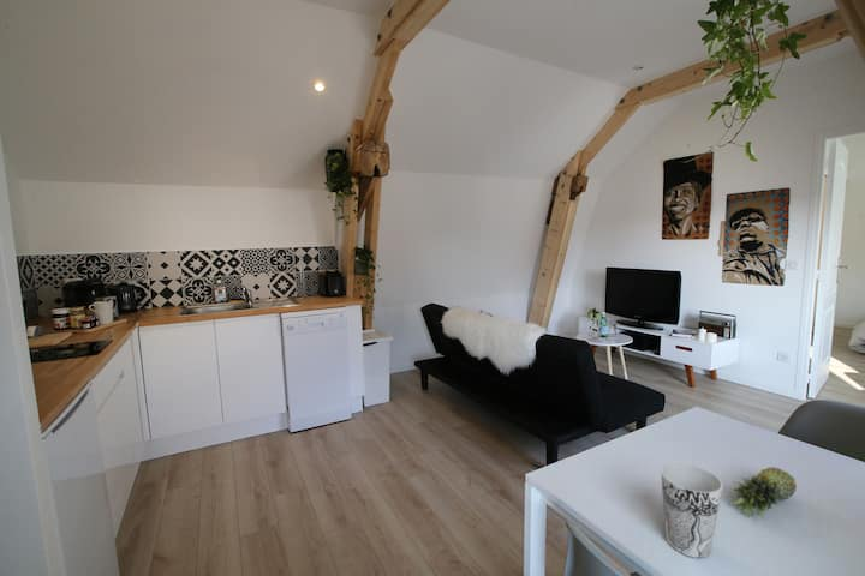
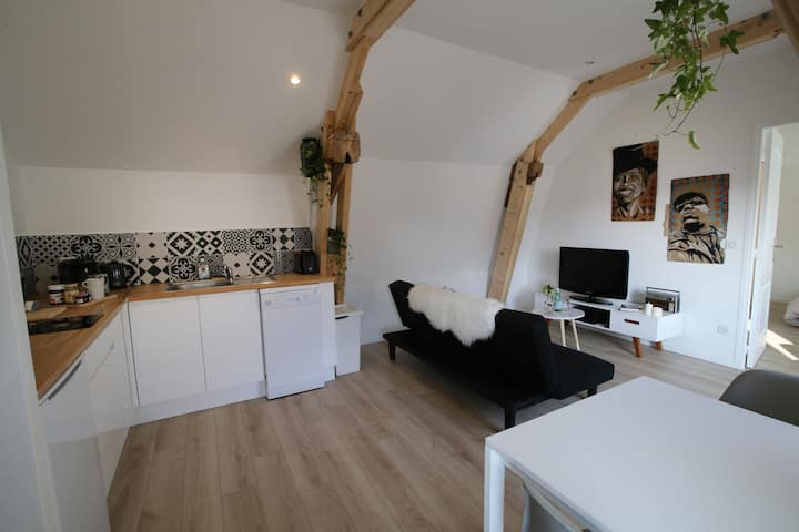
- fruit [728,466,798,520]
- cup [660,462,724,559]
